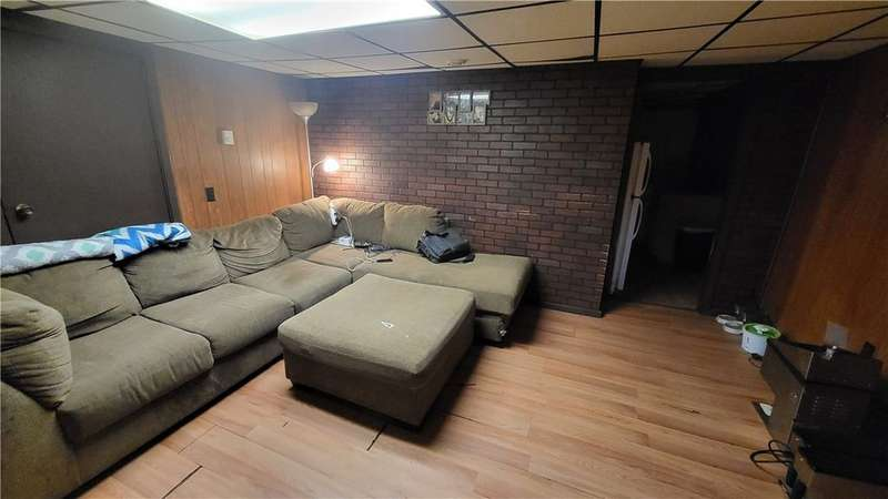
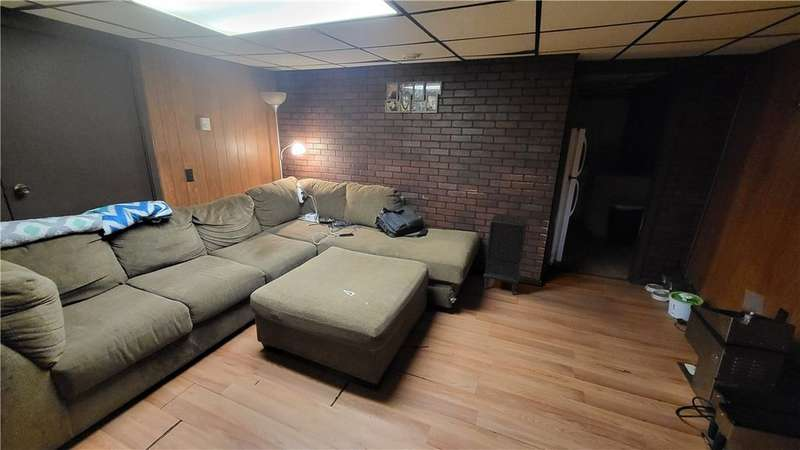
+ nightstand [482,213,529,295]
